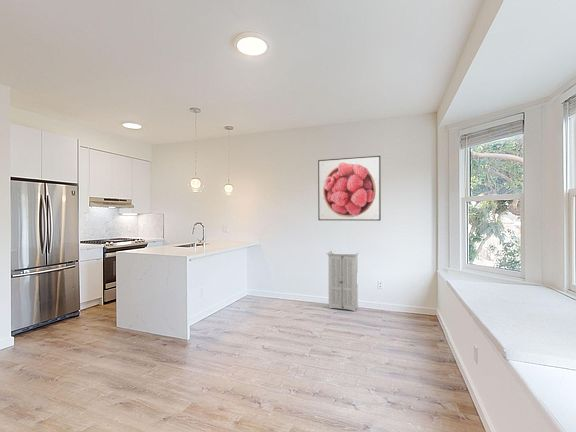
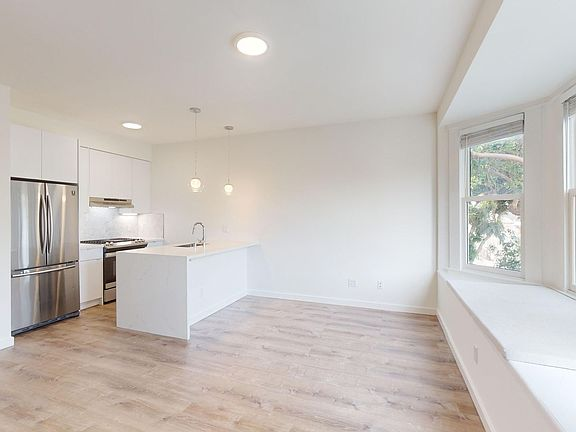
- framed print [317,155,382,222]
- storage cabinet [326,250,360,313]
